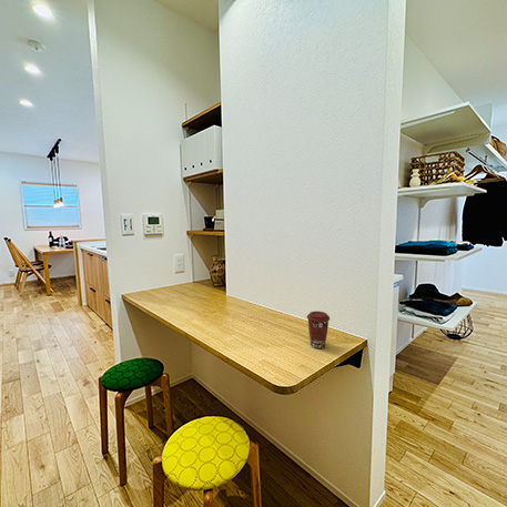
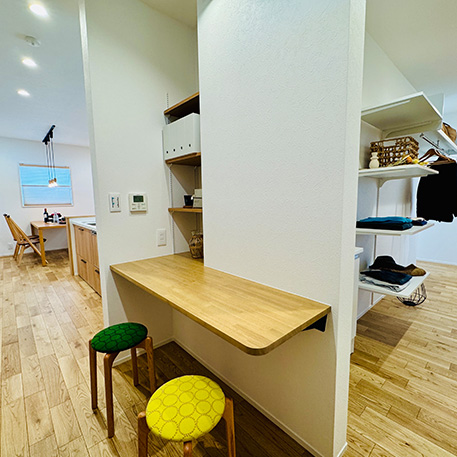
- coffee cup [306,311,332,349]
